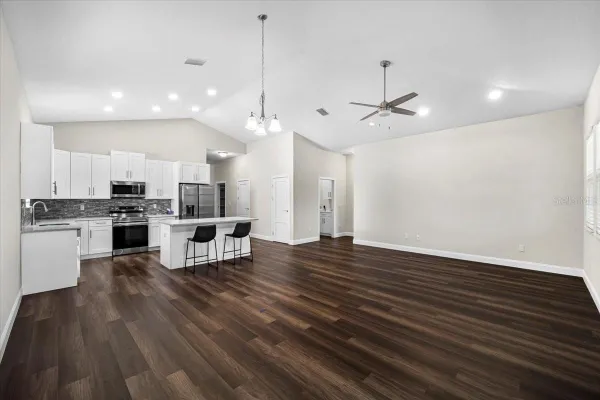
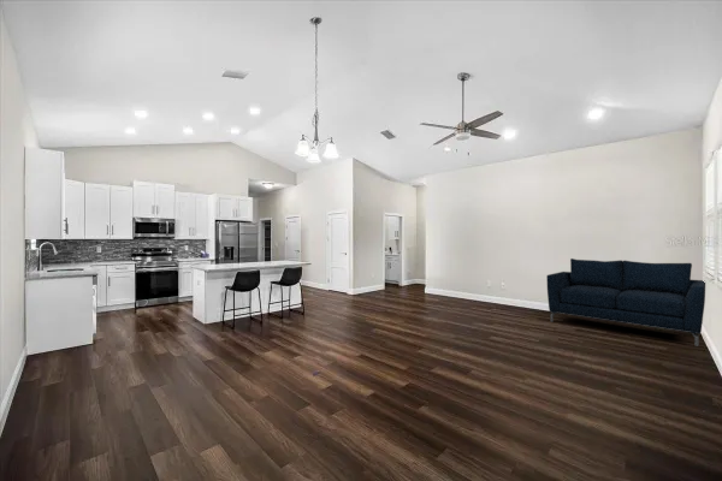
+ sofa [546,257,706,348]
